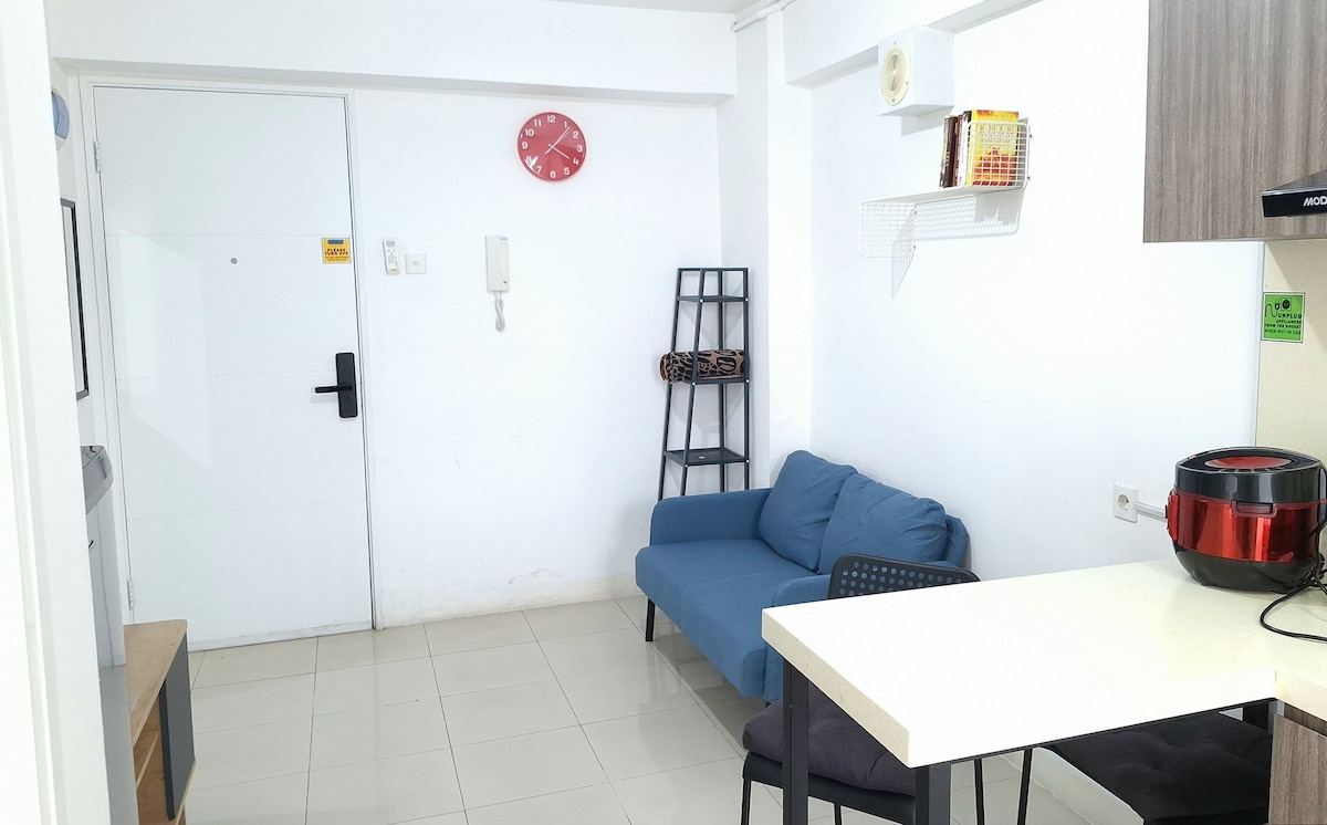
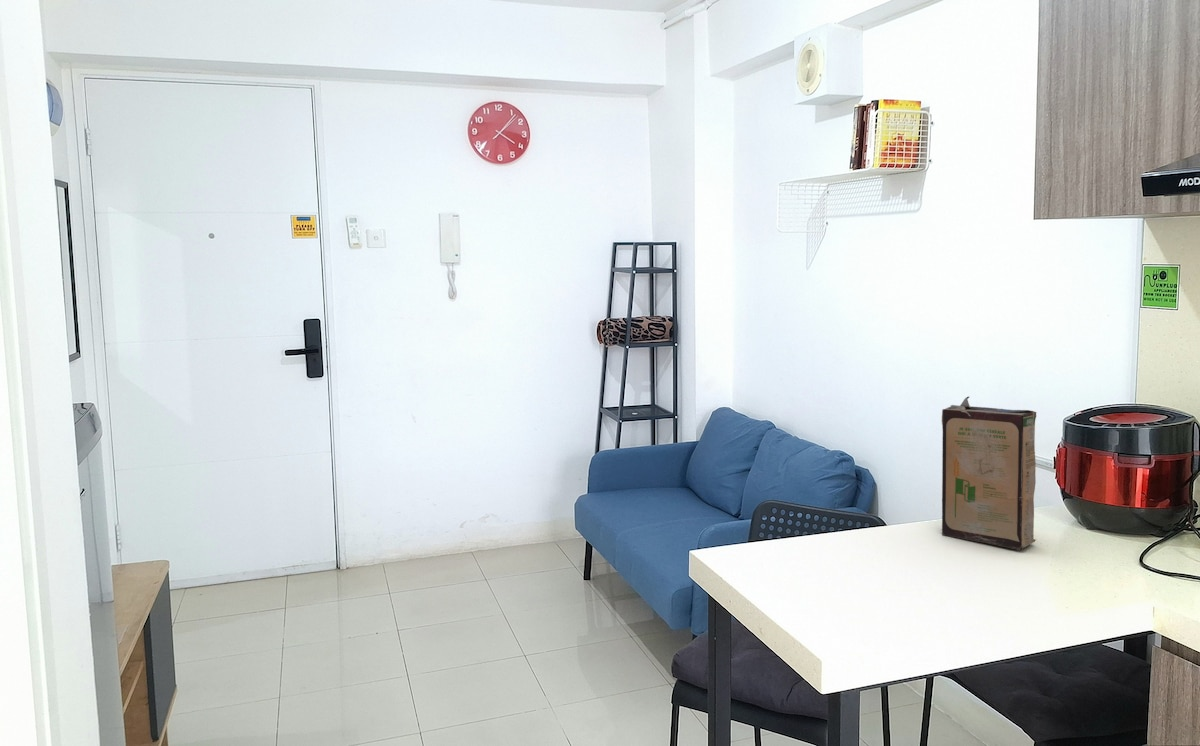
+ cereal box [941,396,1037,551]
